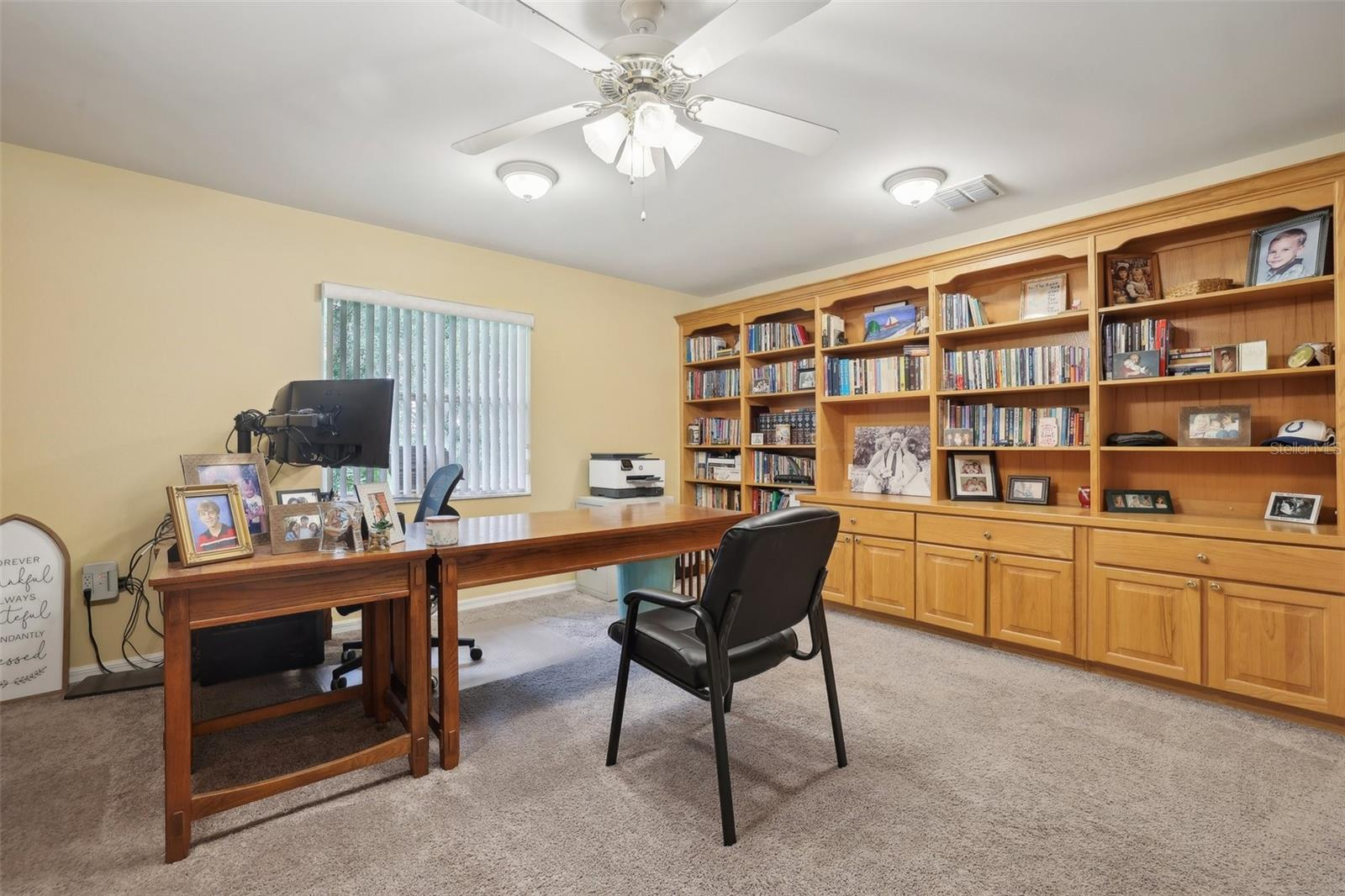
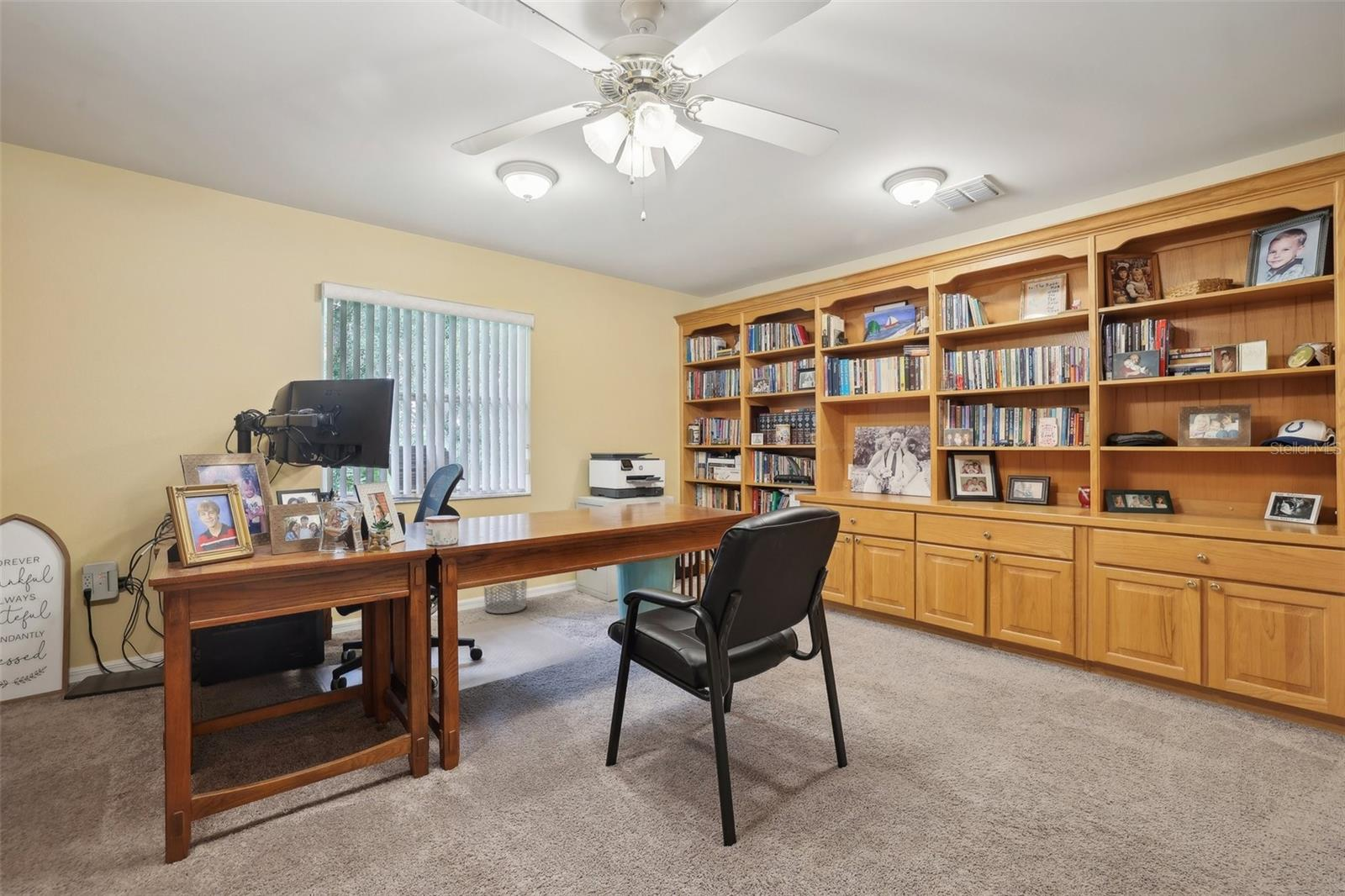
+ waste bin [483,580,528,614]
